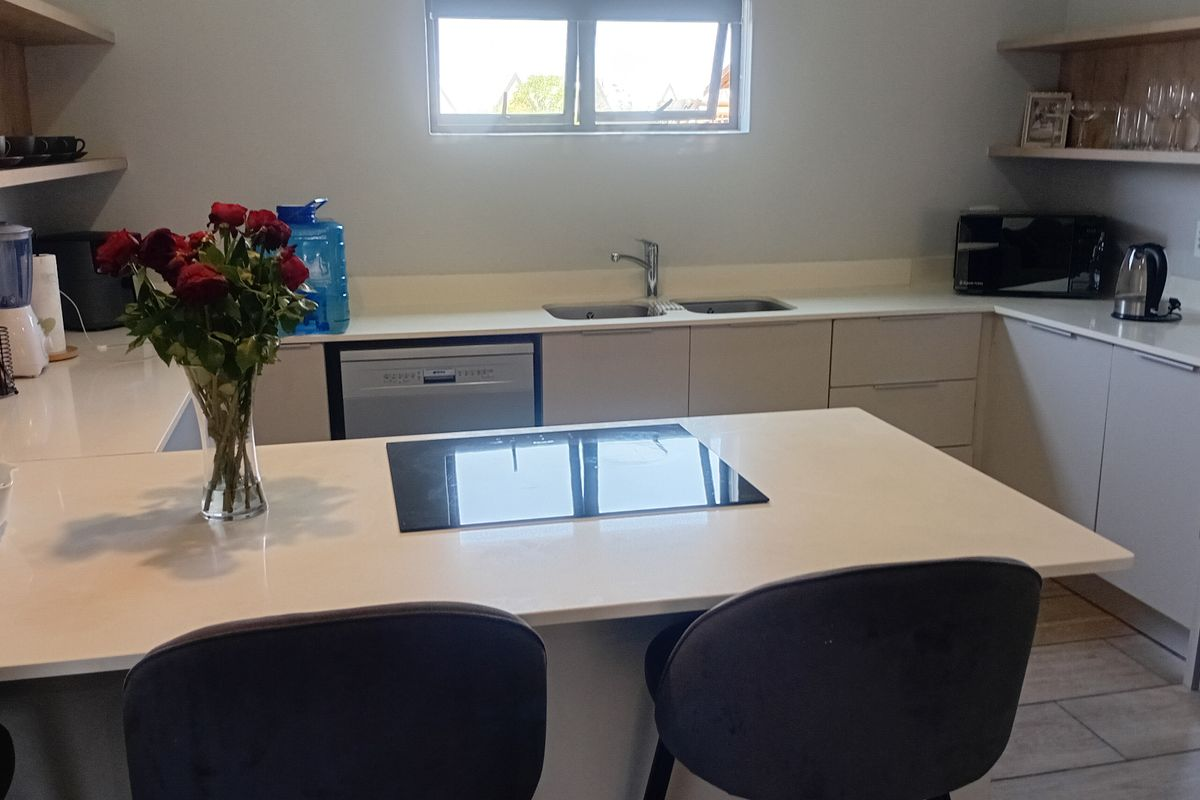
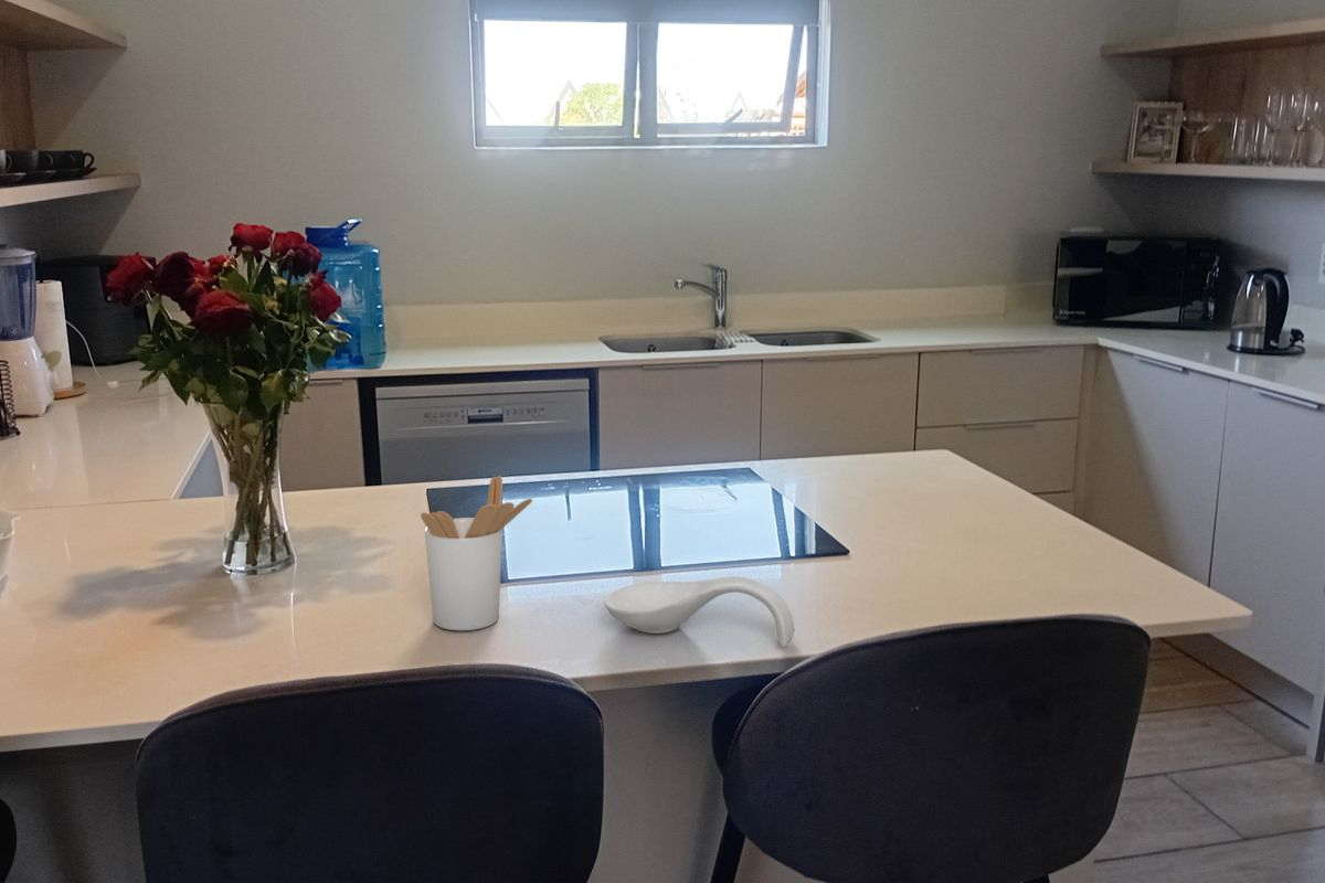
+ utensil holder [420,475,533,631]
+ spoon rest [603,575,795,648]
